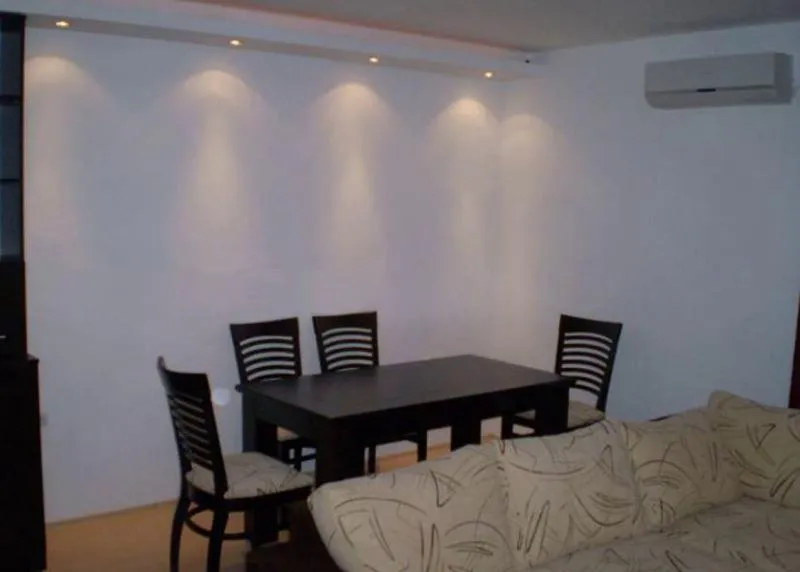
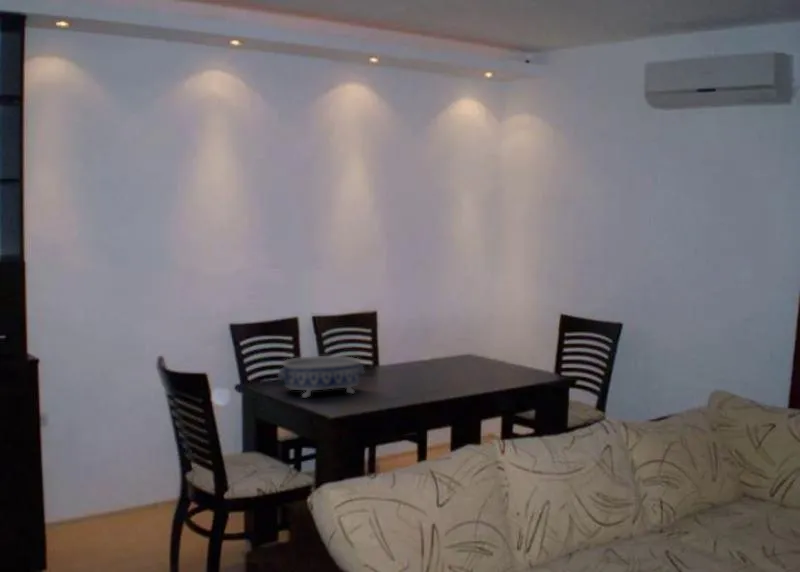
+ decorative bowl [277,355,365,399]
